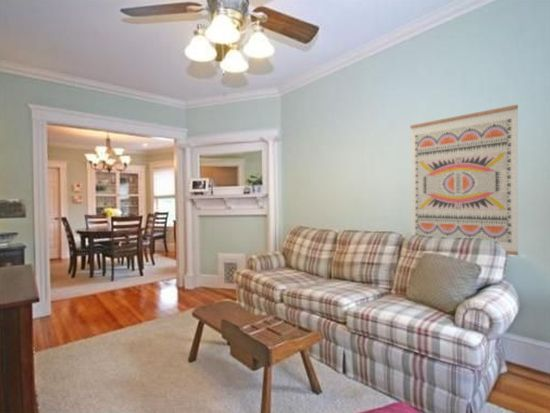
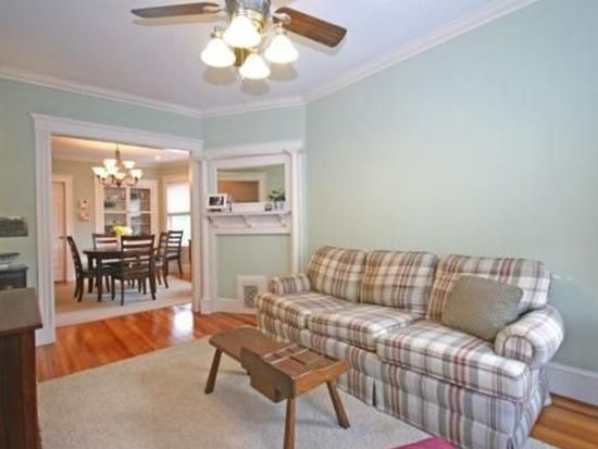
- wall art [409,104,519,256]
